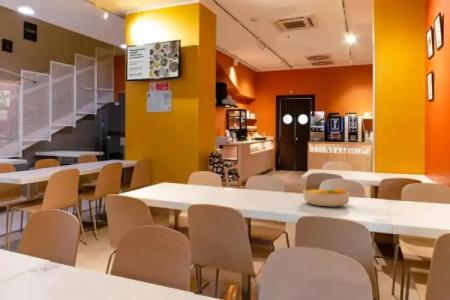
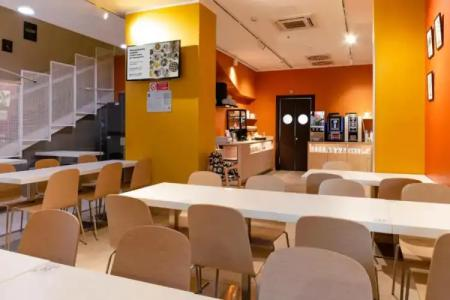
- fruit bowl [302,186,351,208]
